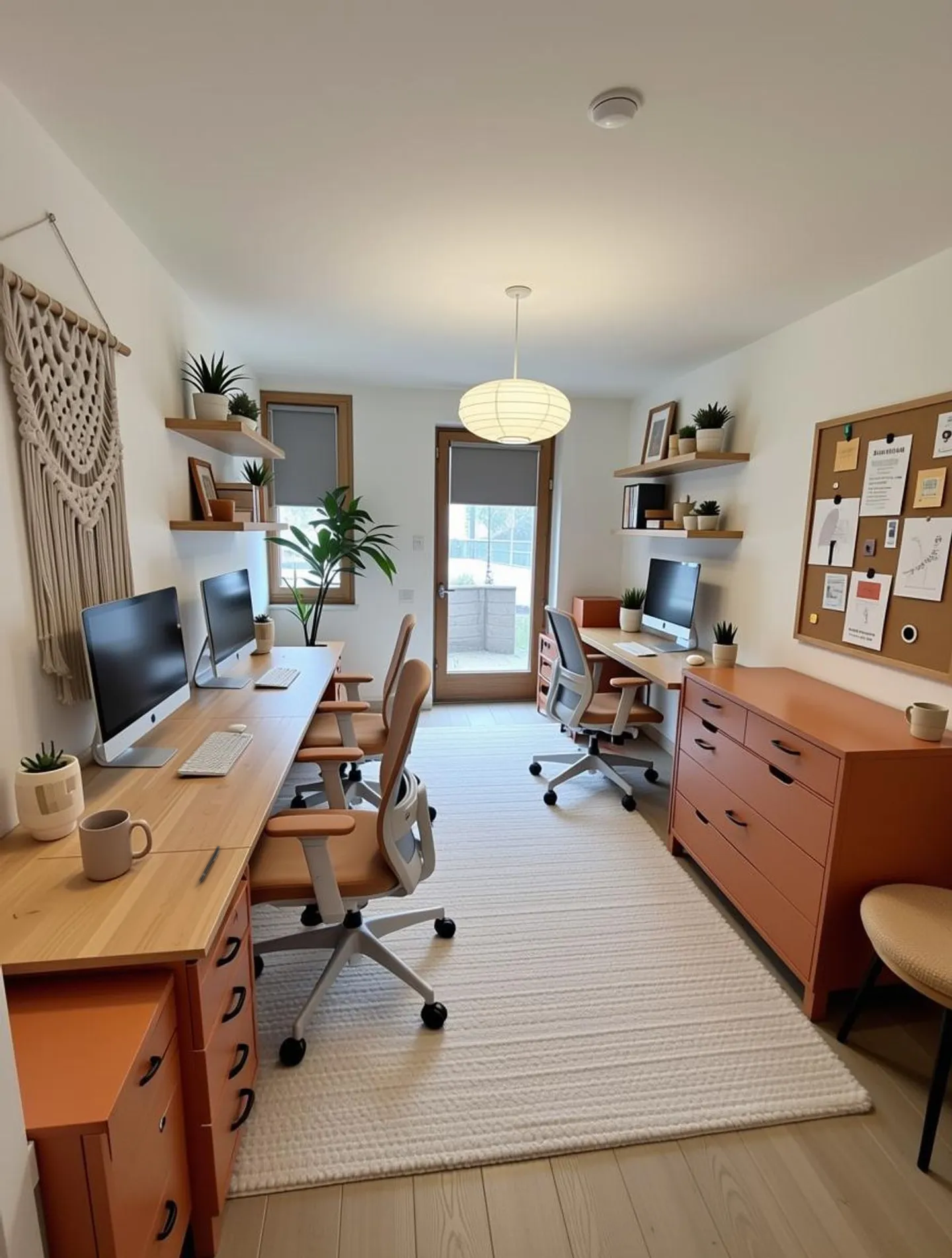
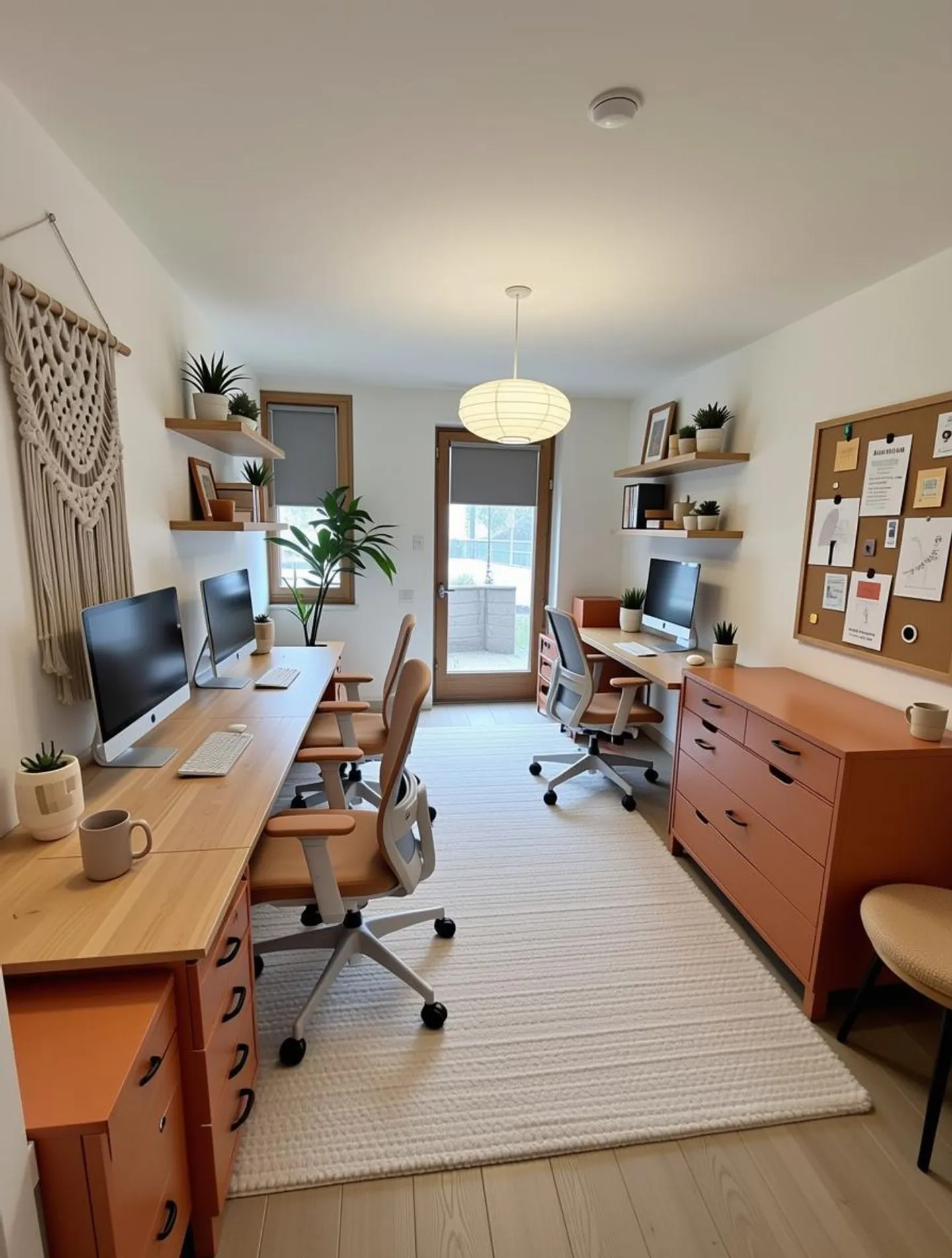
- pen [198,845,221,884]
